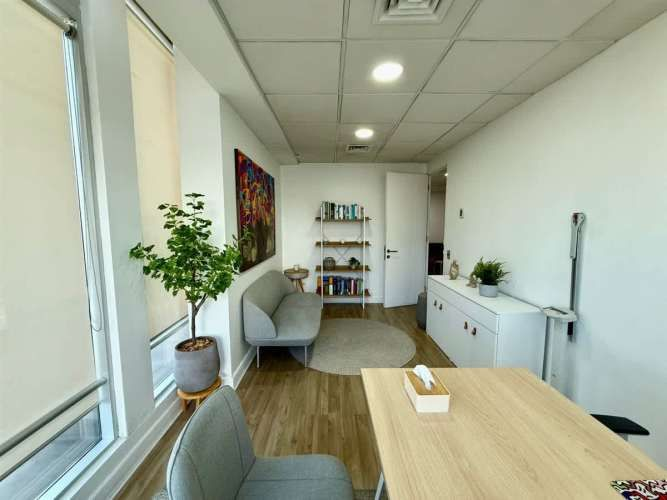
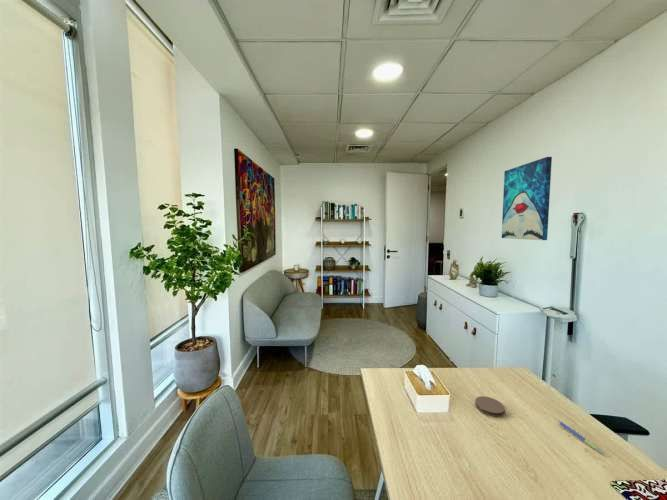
+ coaster [474,395,506,418]
+ pen [557,419,605,455]
+ wall art [501,156,553,241]
